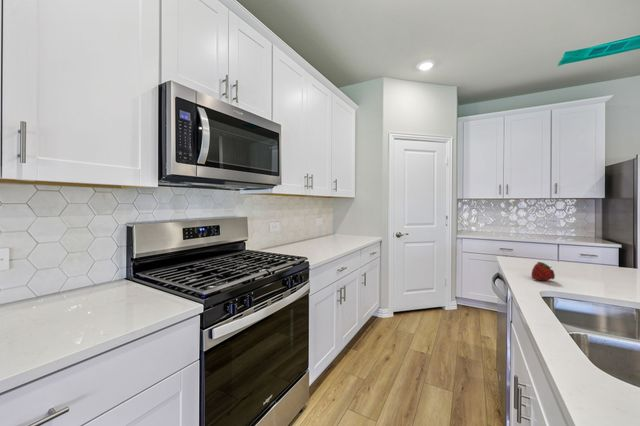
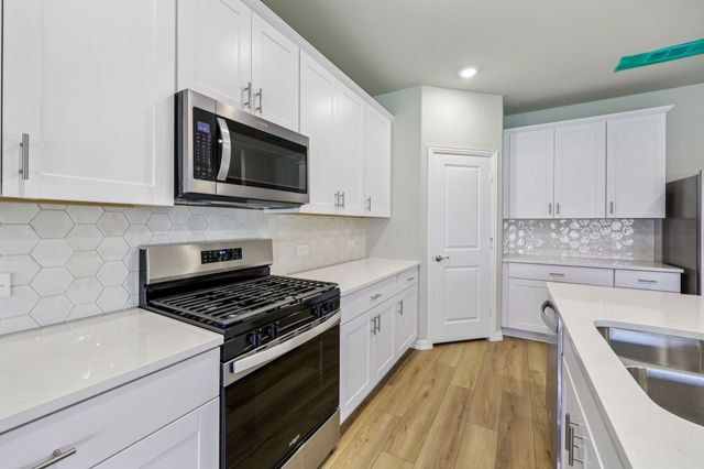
- fruit [530,261,556,281]
